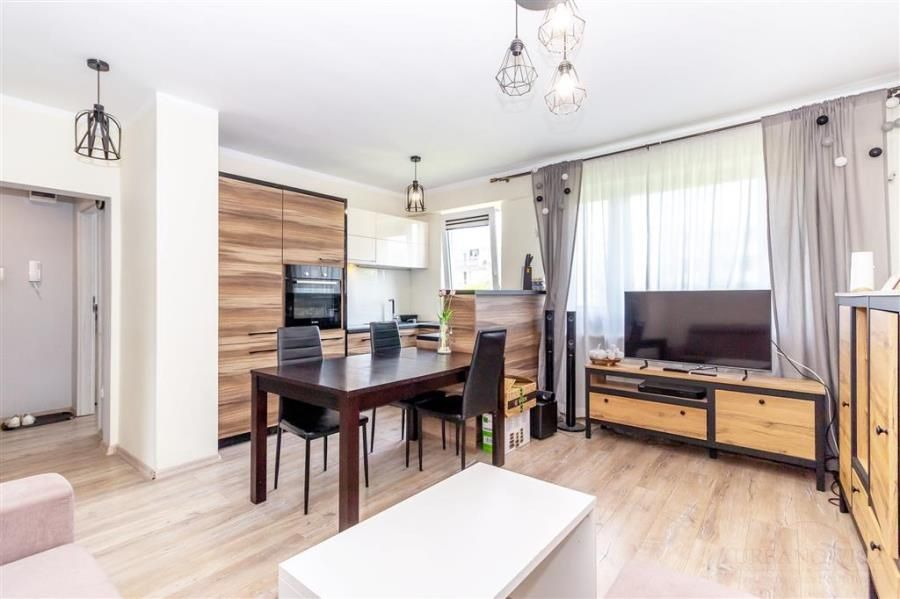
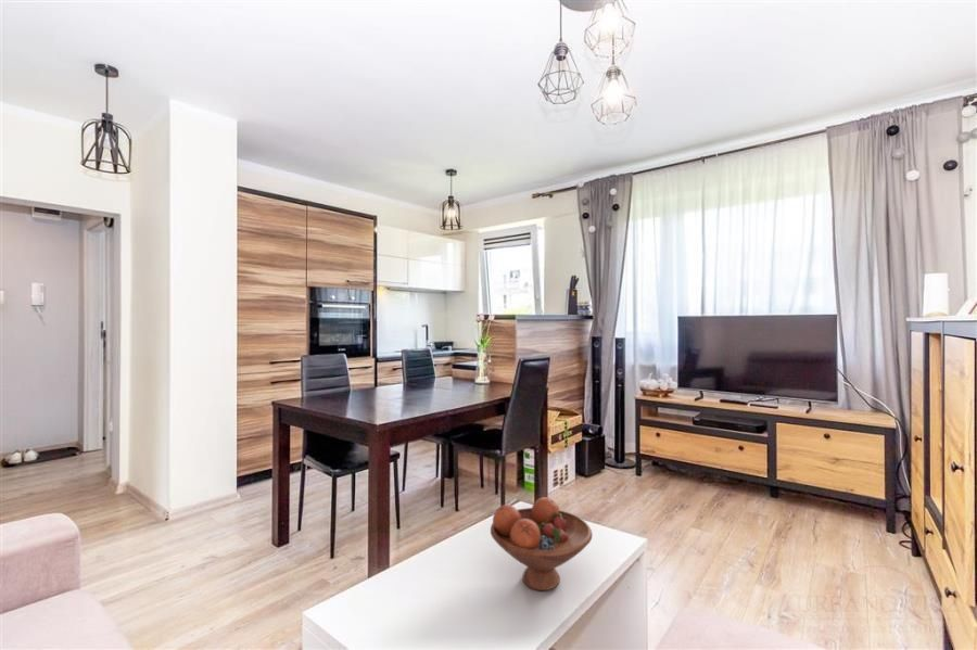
+ fruit bowl [490,496,594,591]
